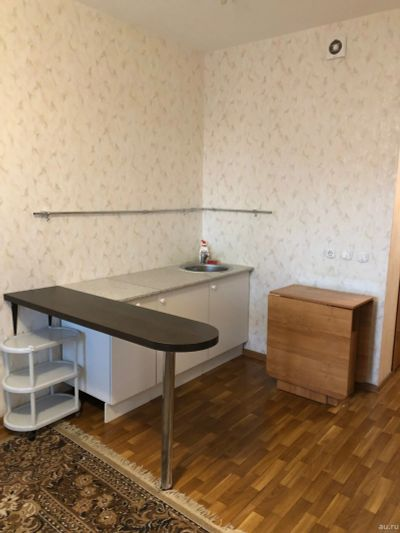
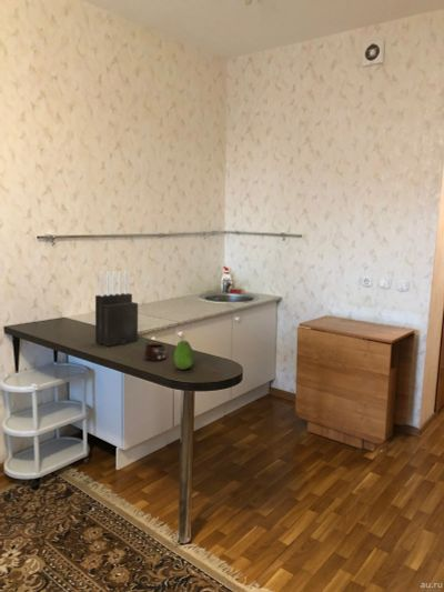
+ knife block [94,270,139,348]
+ mug [143,342,168,362]
+ fruit [173,339,195,371]
